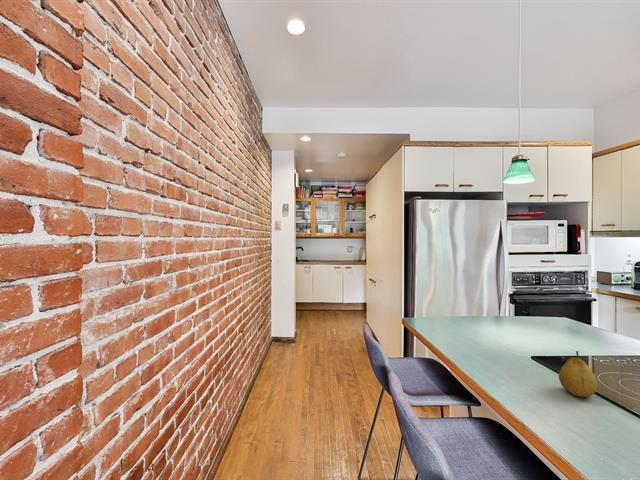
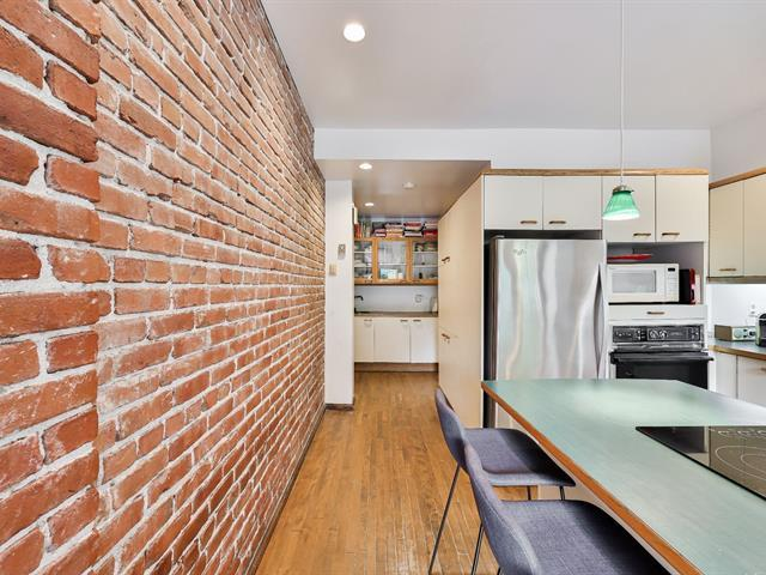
- fruit [558,350,598,398]
